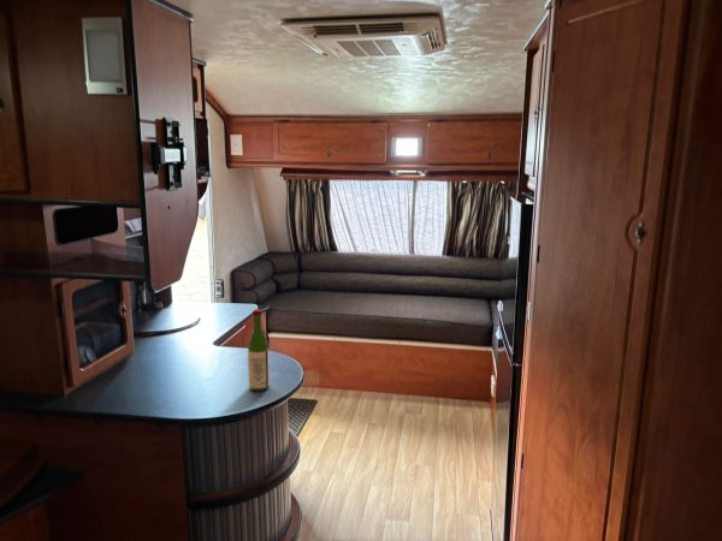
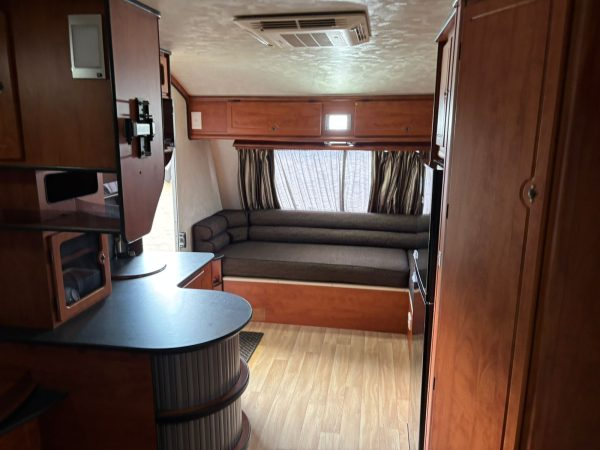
- wine bottle [247,309,271,392]
